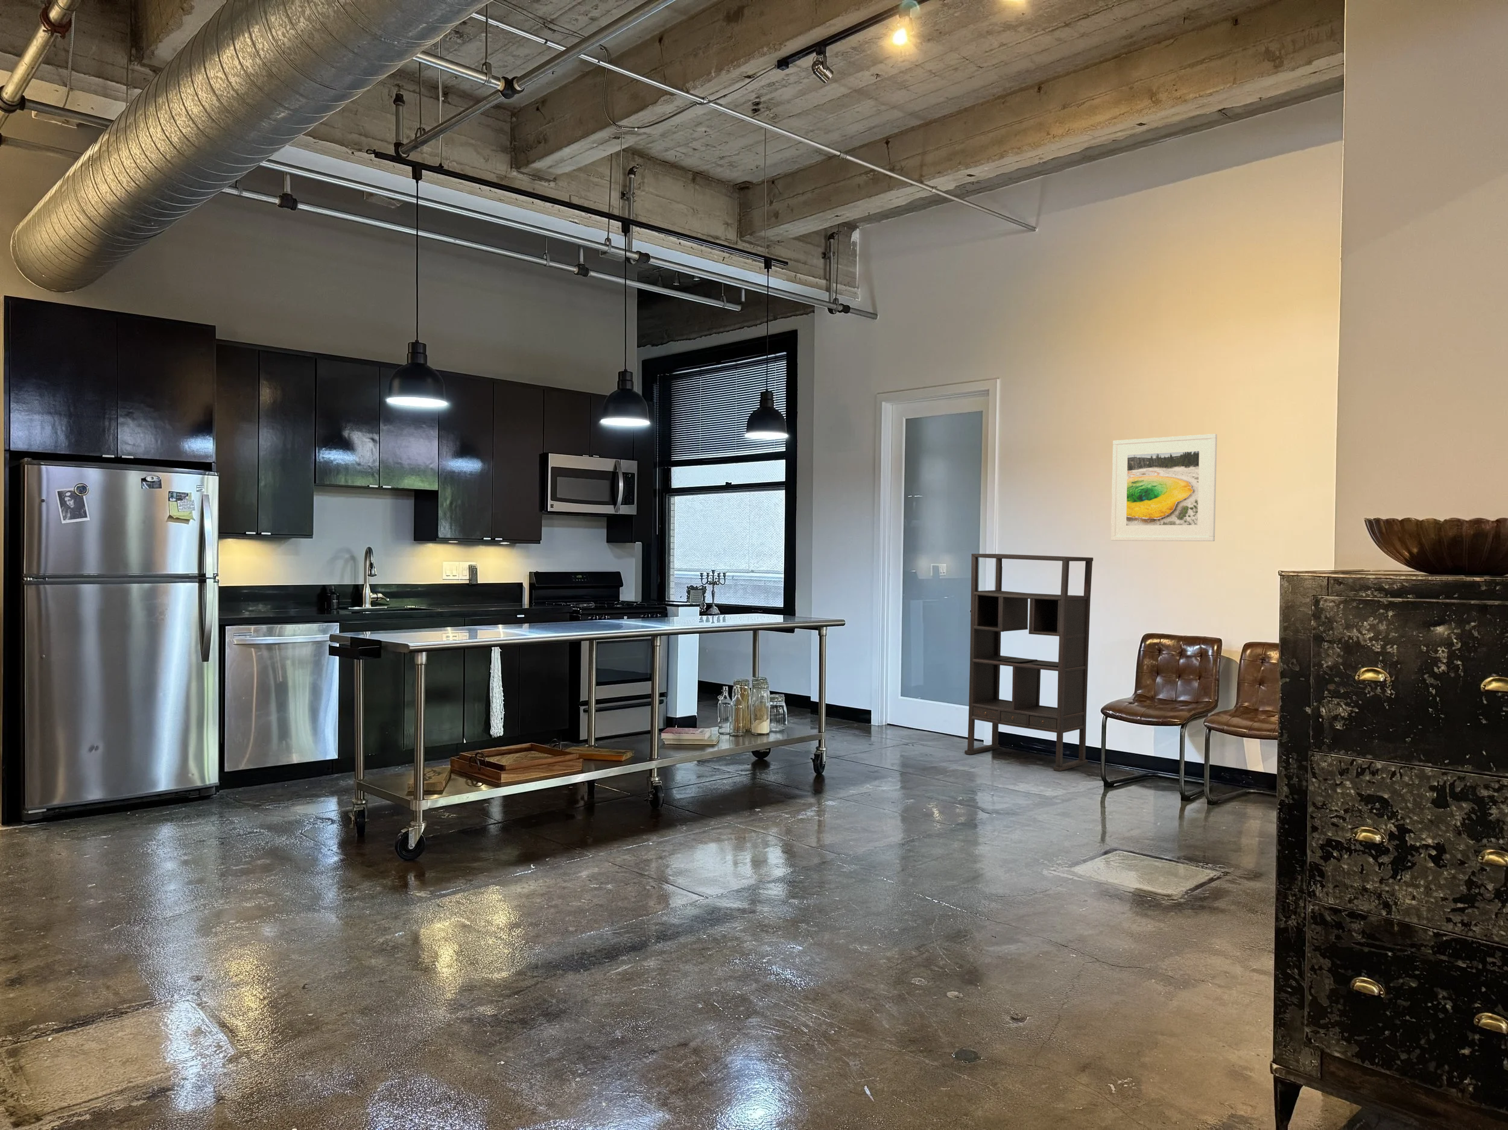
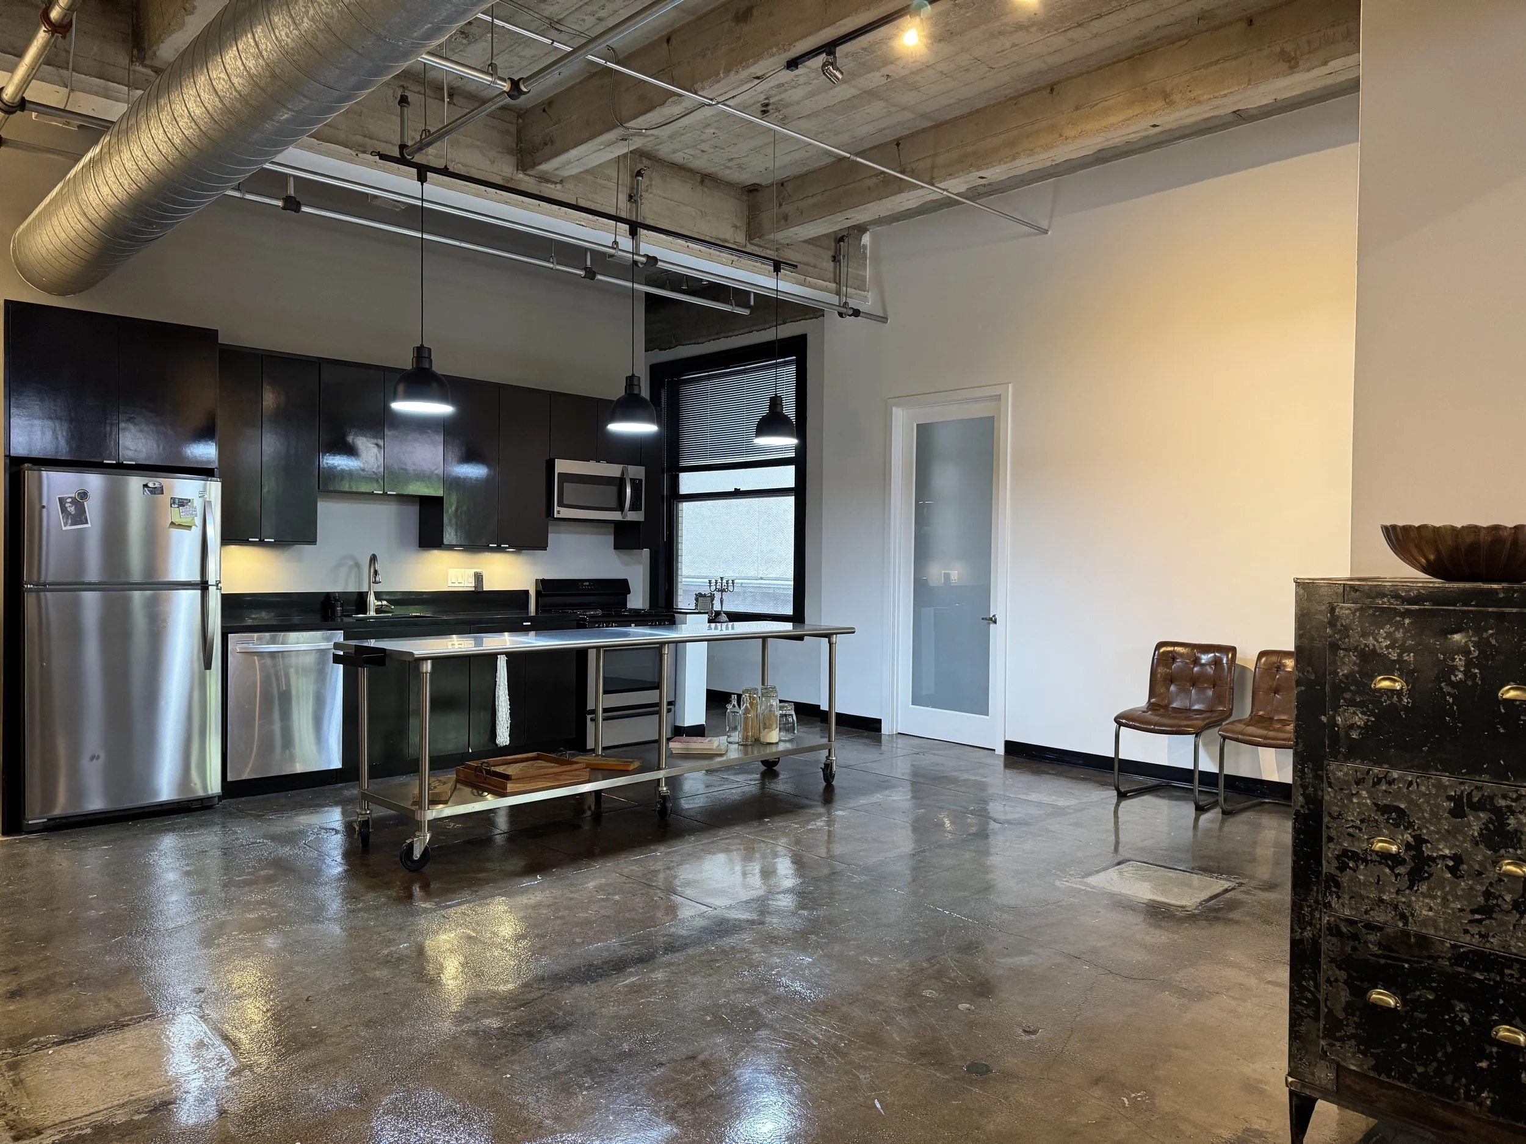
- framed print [1110,433,1217,541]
- shelving unit [964,553,1094,772]
